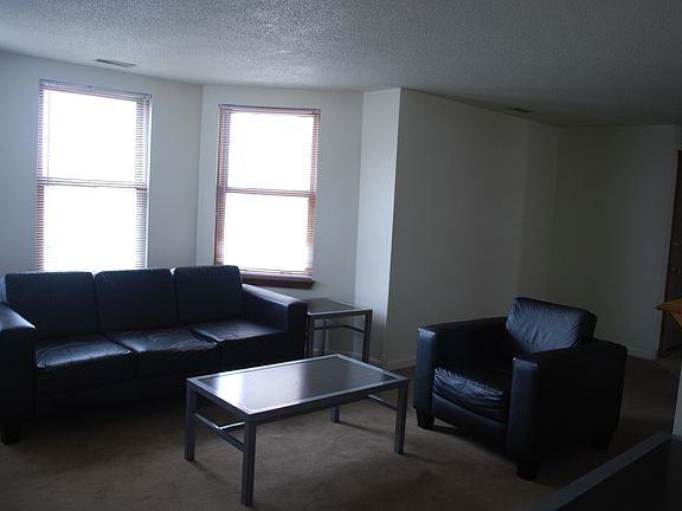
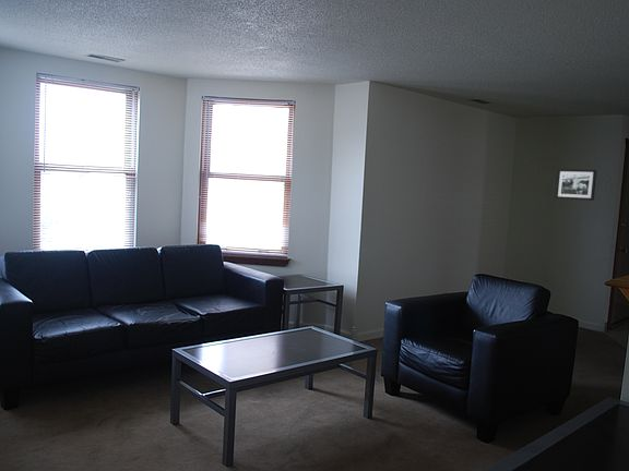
+ picture frame [555,168,597,202]
